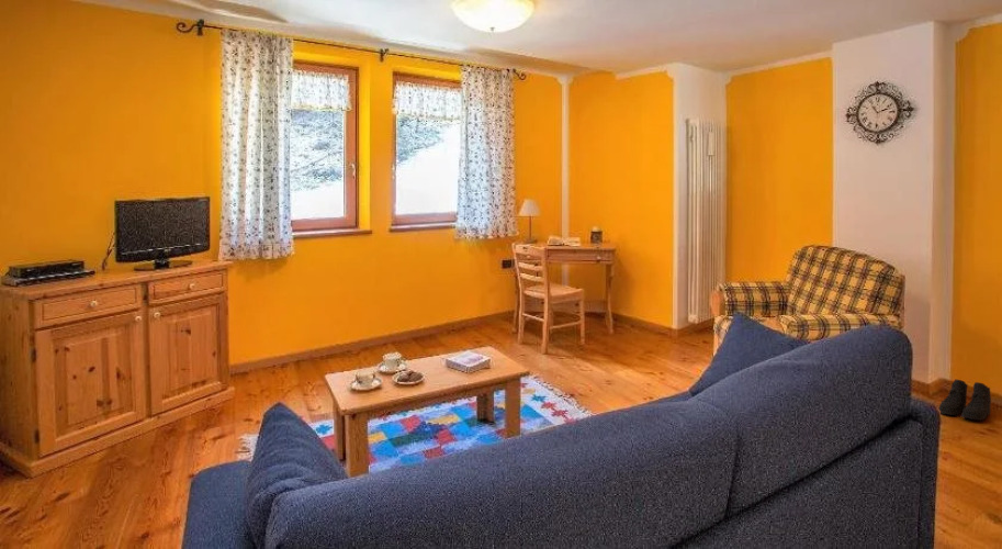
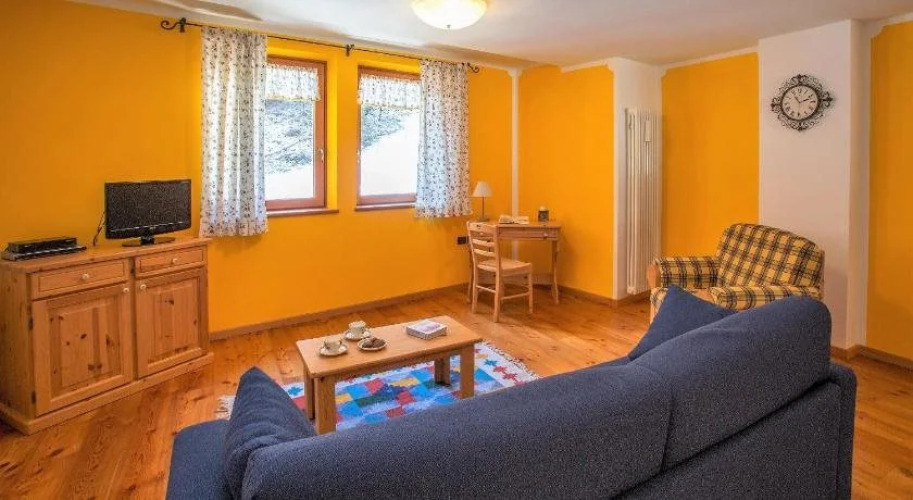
- boots [938,379,992,422]
